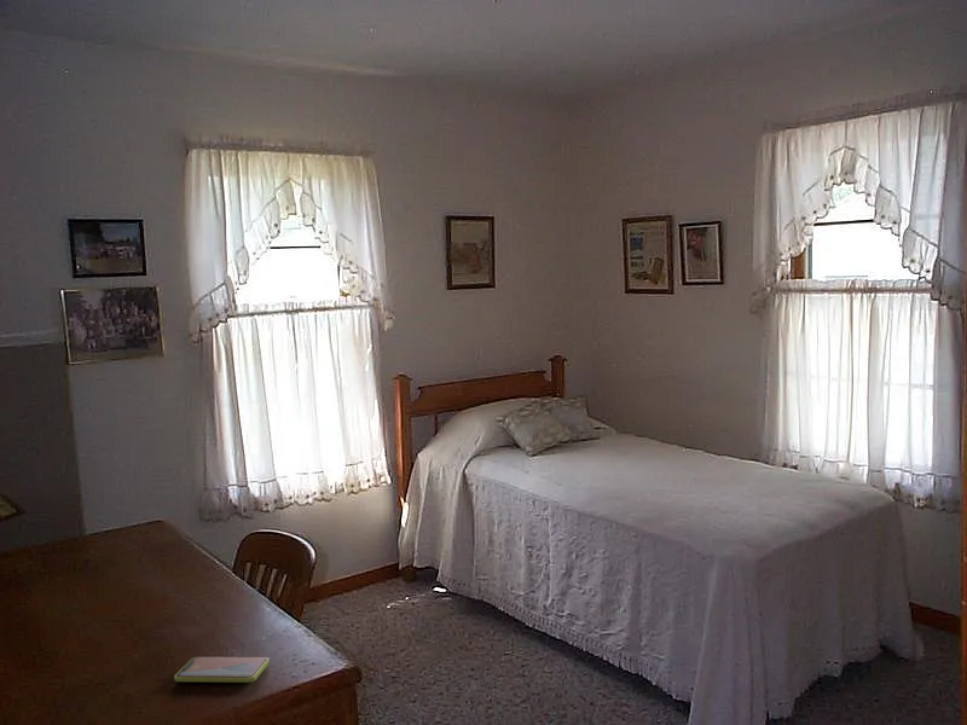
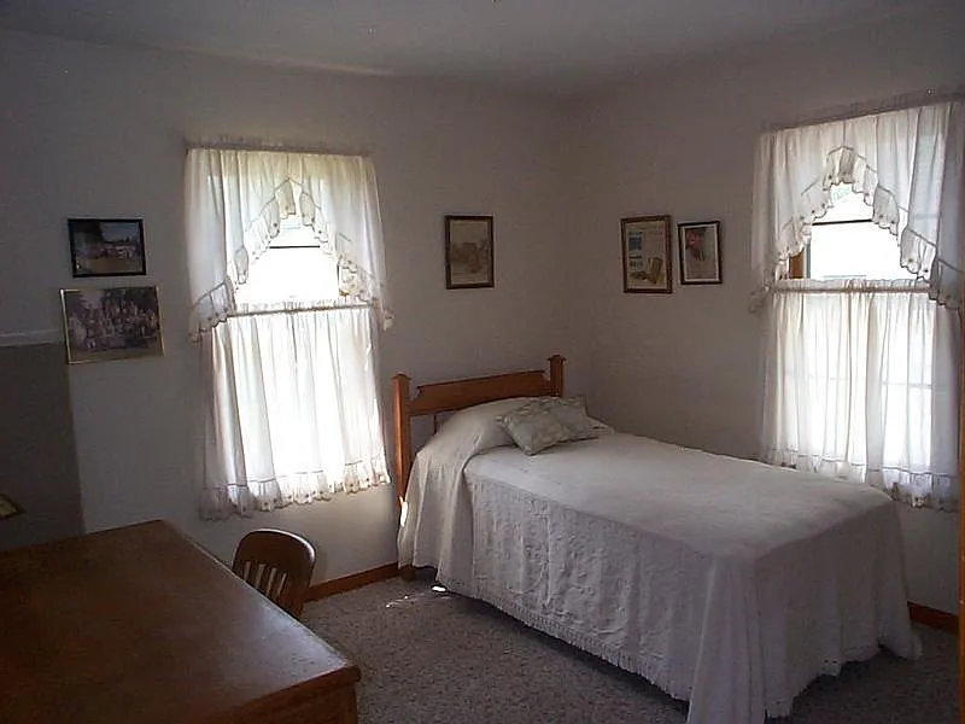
- smartphone [173,656,271,684]
